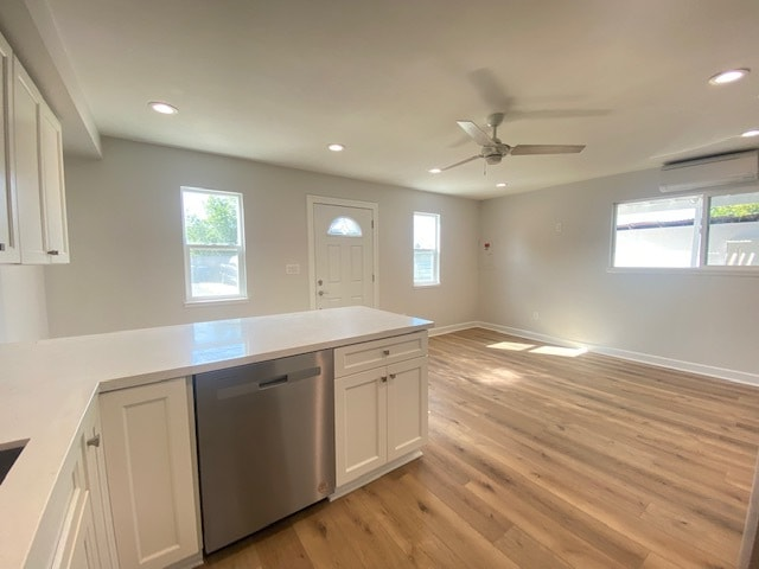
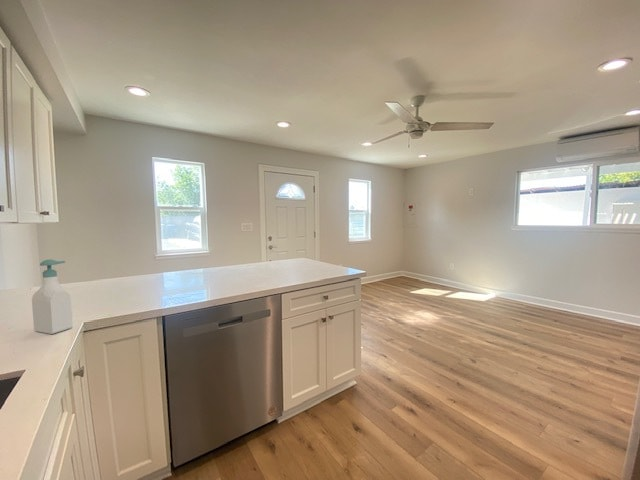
+ soap bottle [31,259,74,335]
